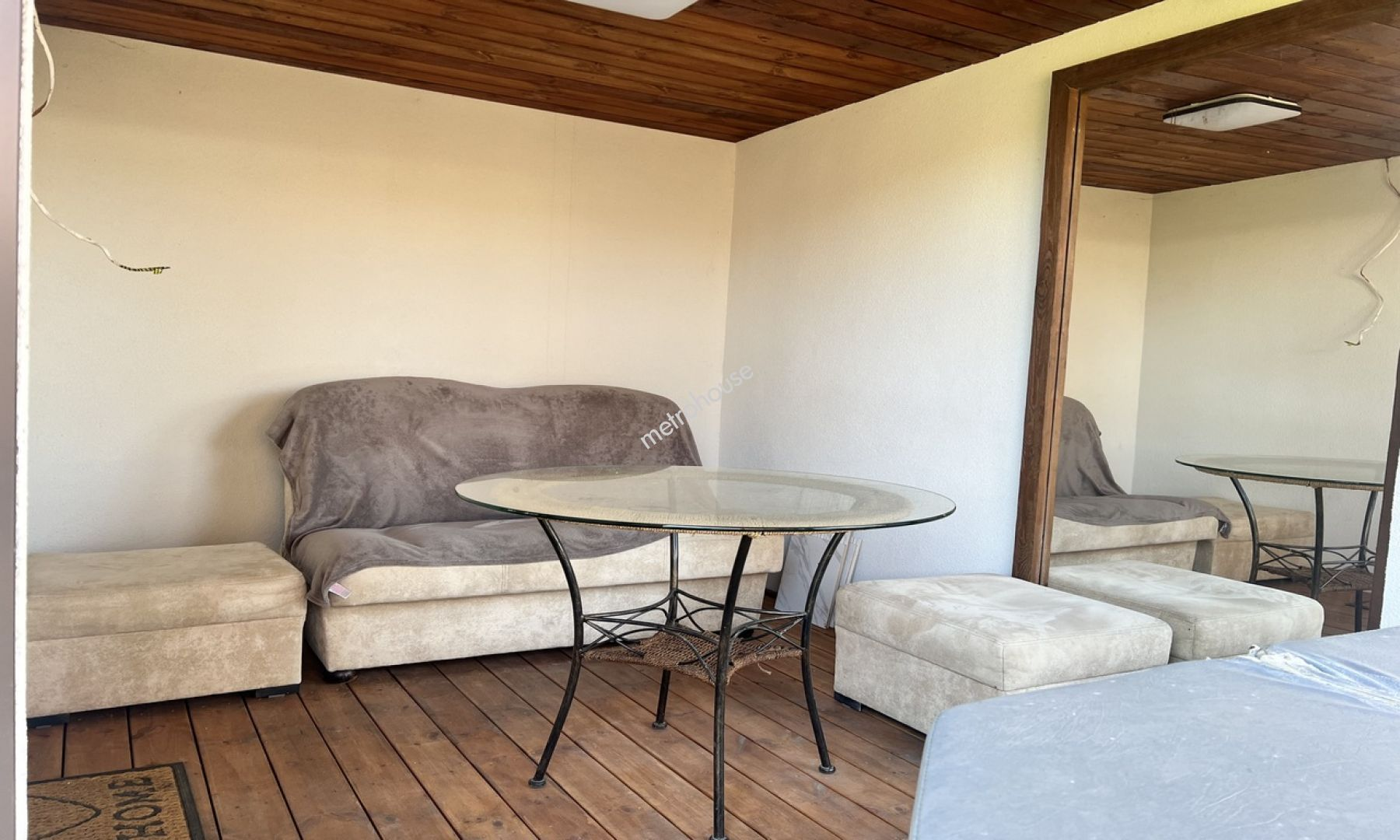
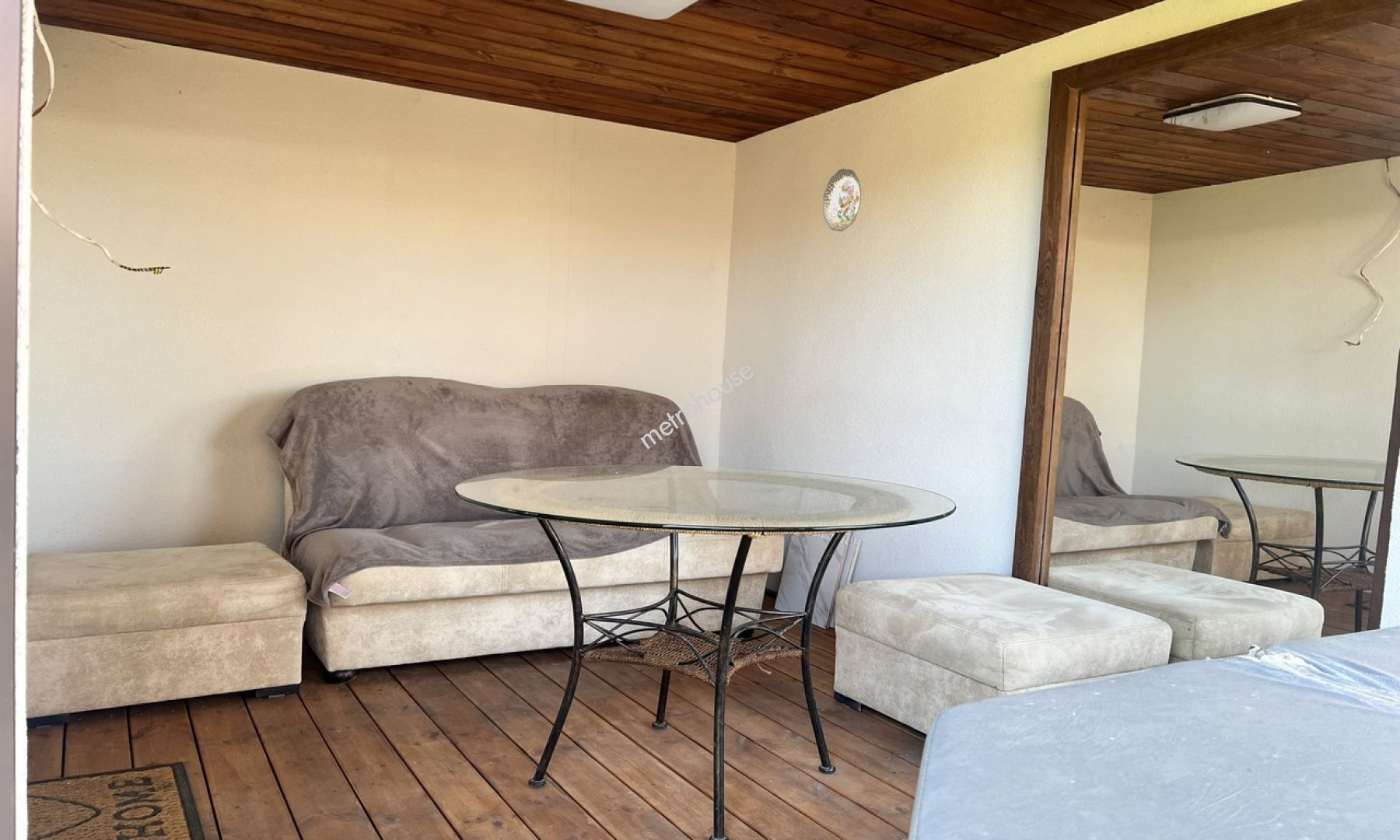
+ decorative plate [822,168,862,233]
